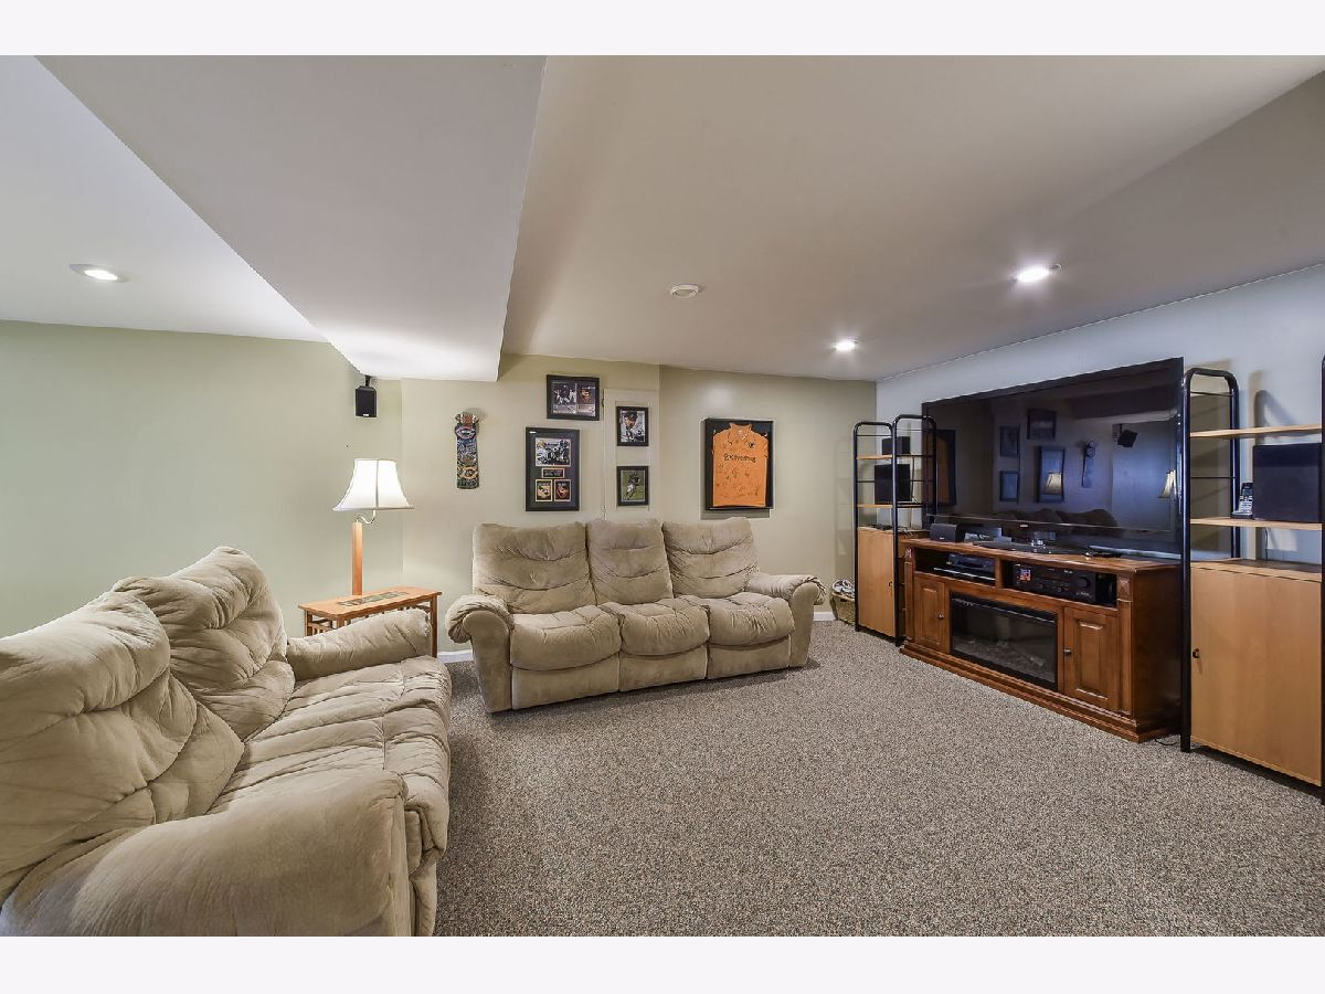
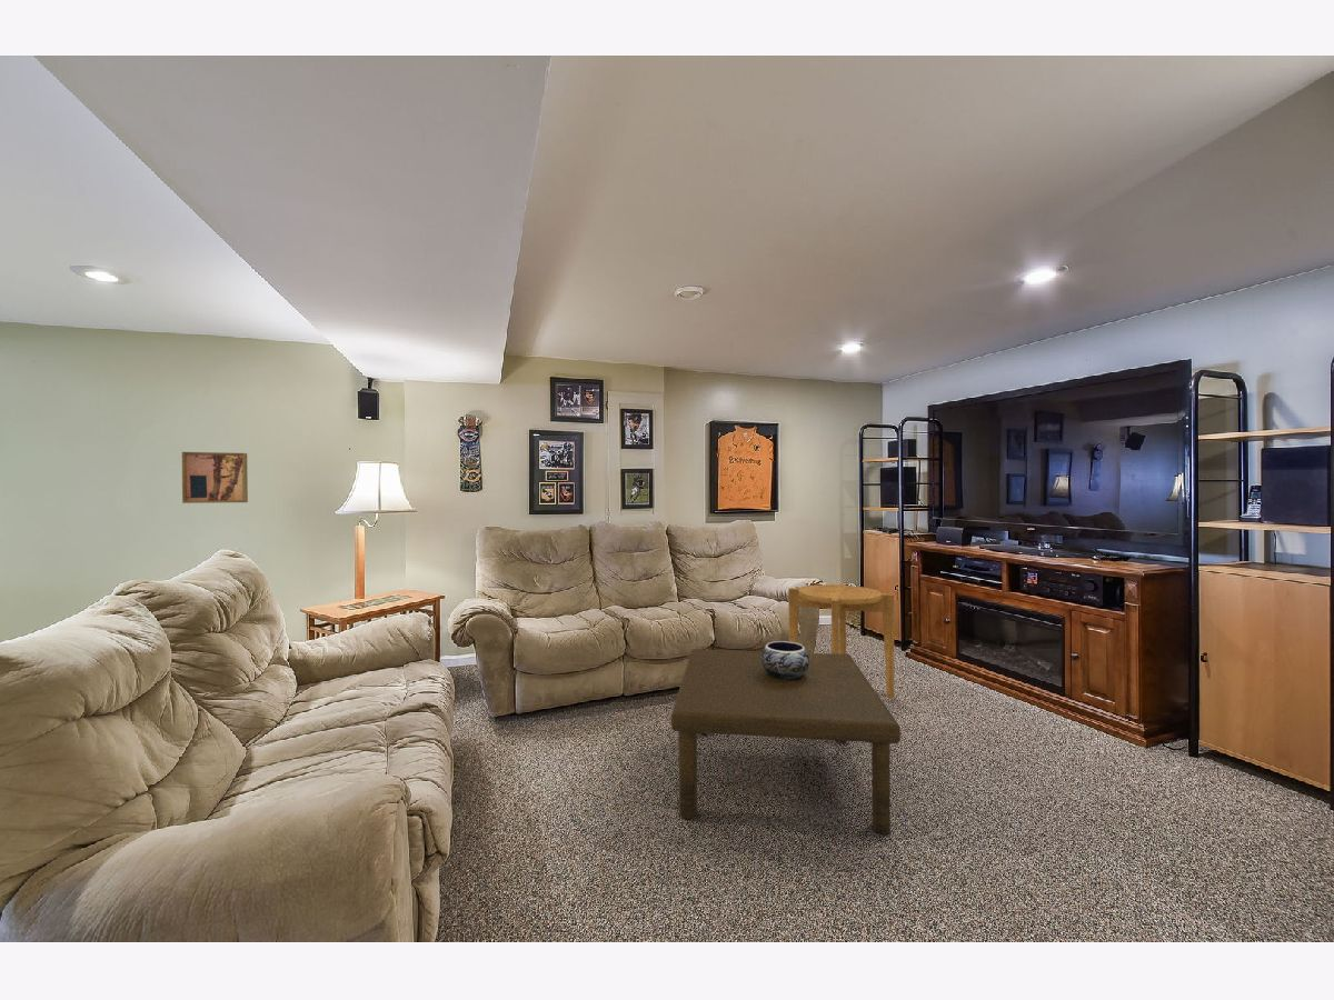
+ coffee table [670,648,902,836]
+ decorative bowl [761,640,809,680]
+ side table [787,582,895,699]
+ wall art [181,451,249,504]
